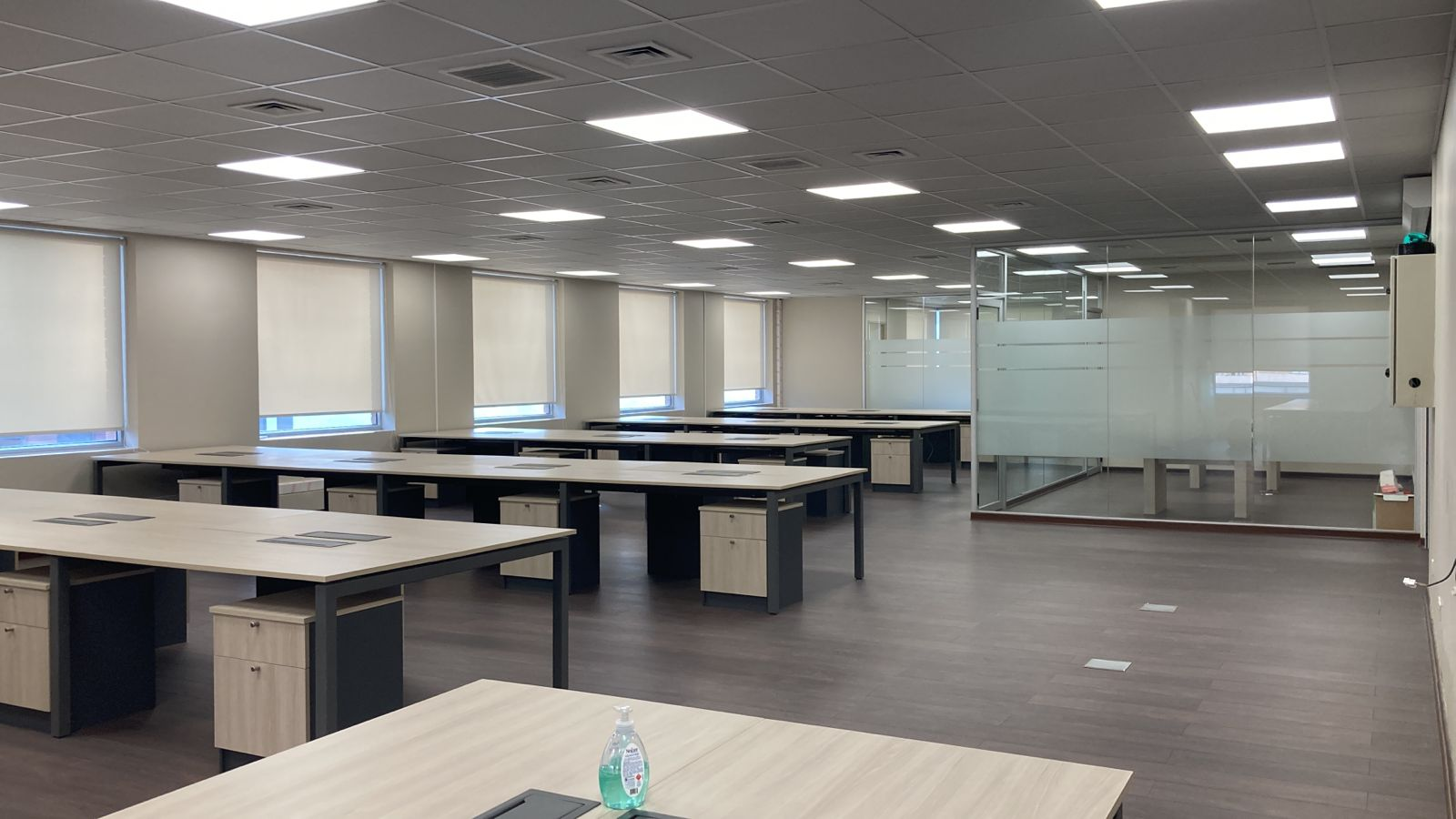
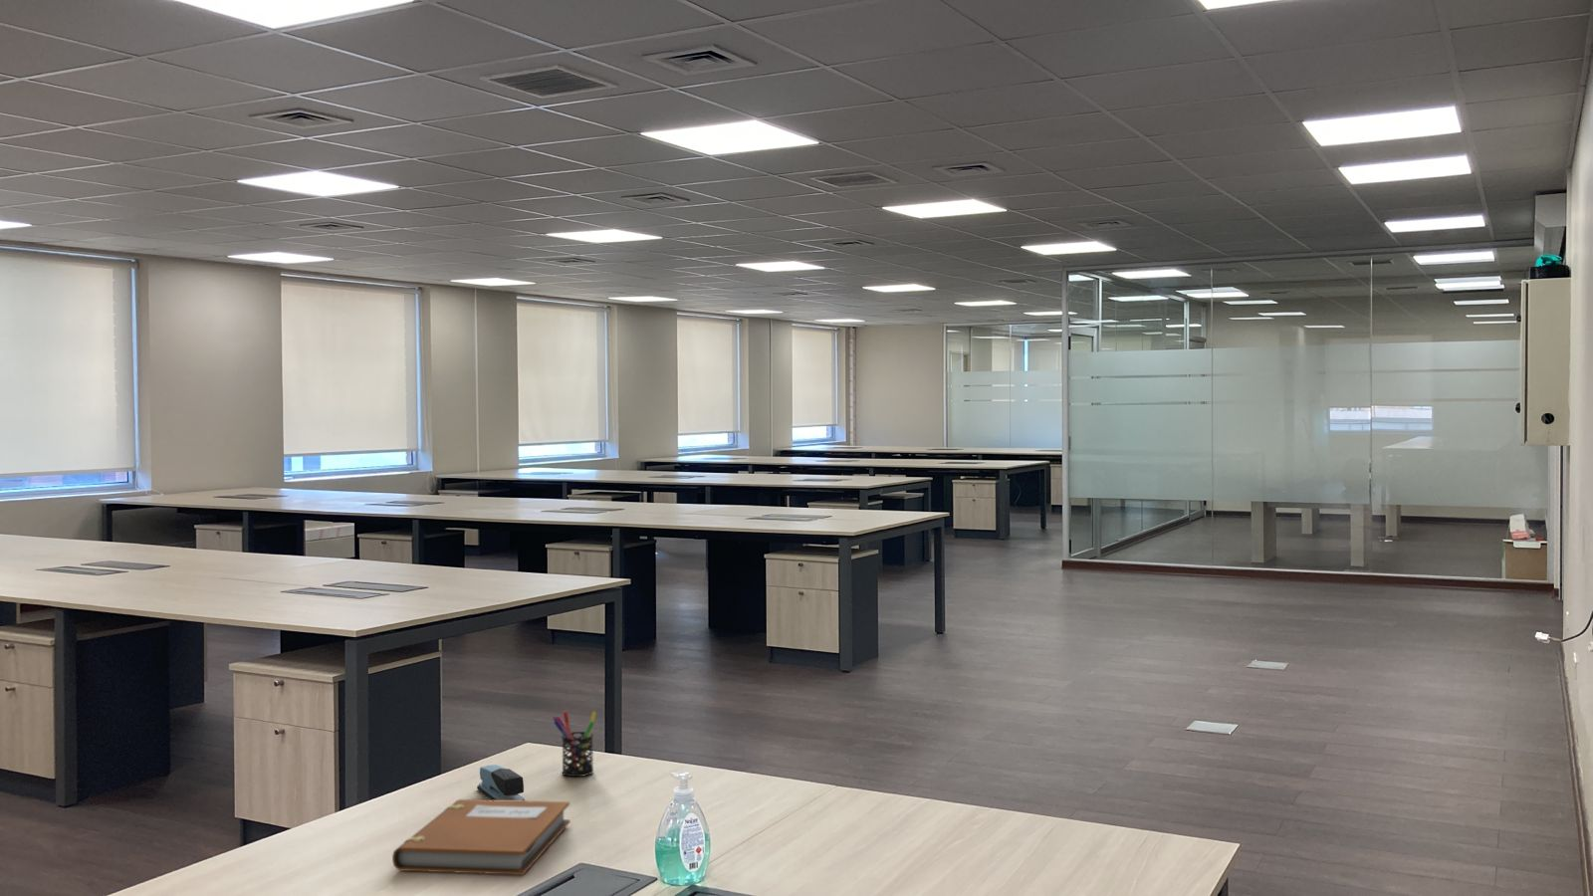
+ stapler [476,764,525,801]
+ notebook [392,799,570,876]
+ pen holder [551,710,597,778]
